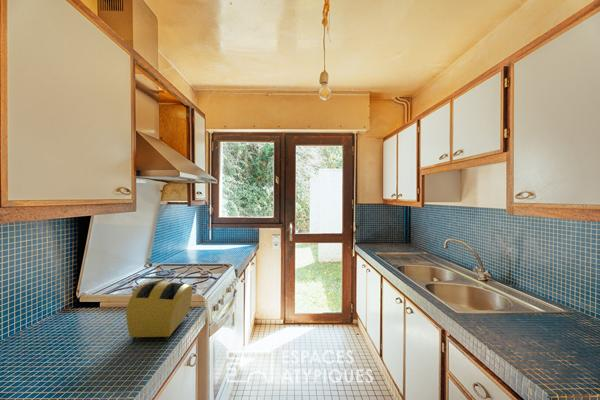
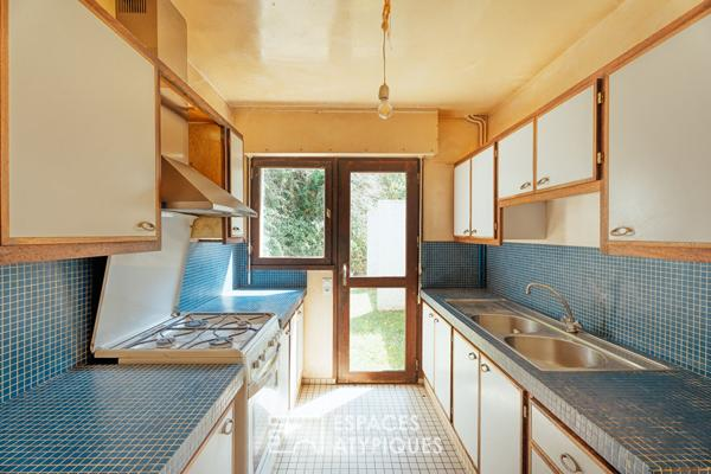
- toaster [125,281,193,345]
